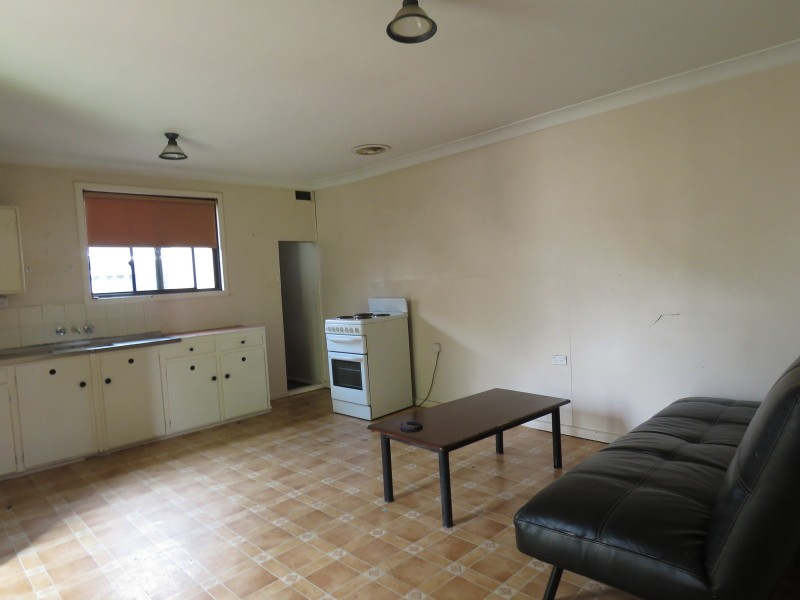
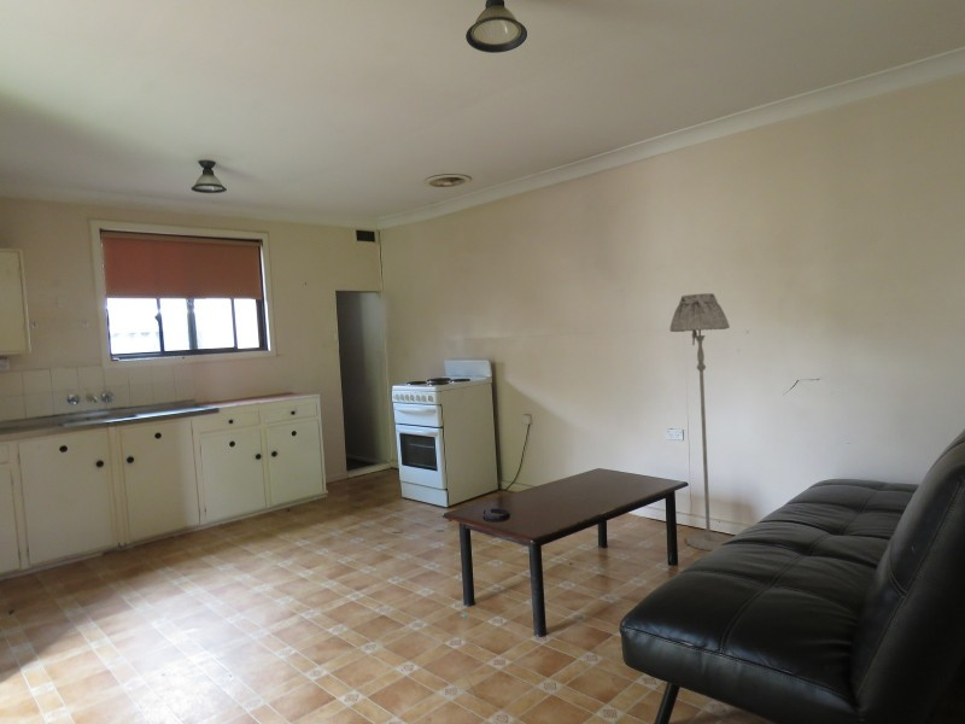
+ floor lamp [668,292,731,551]
